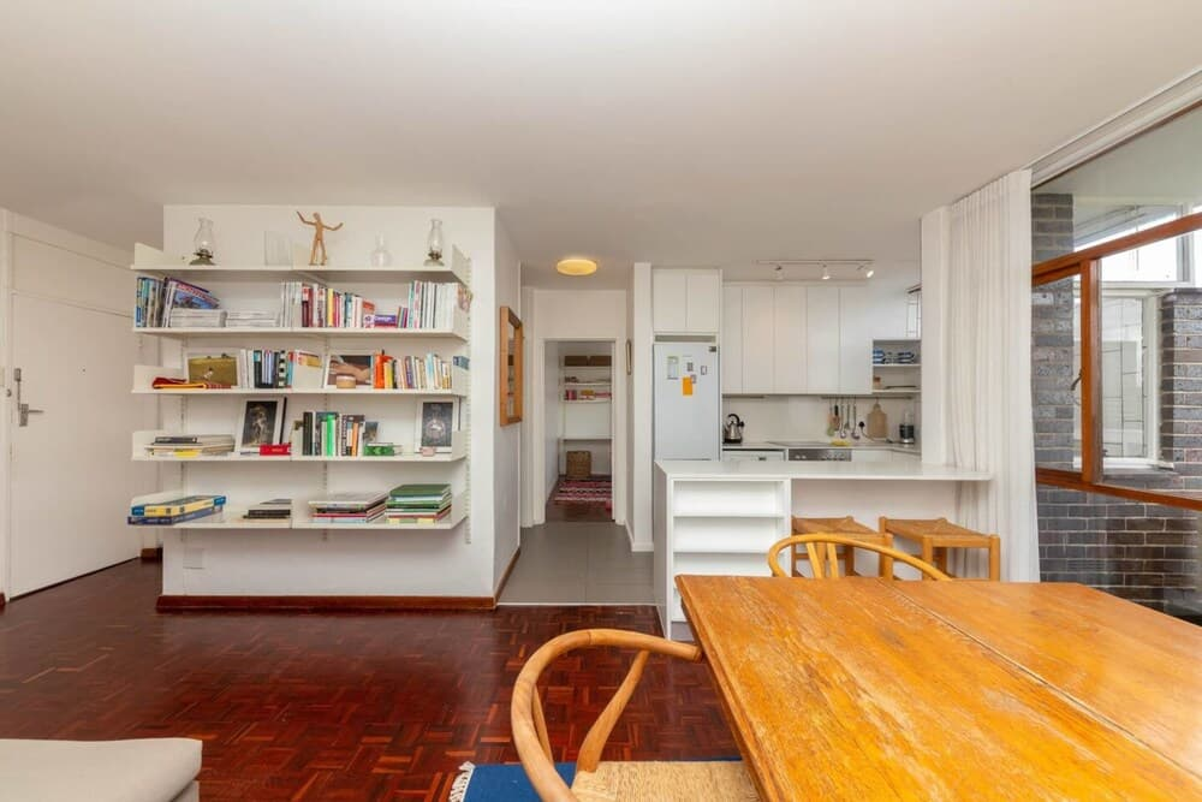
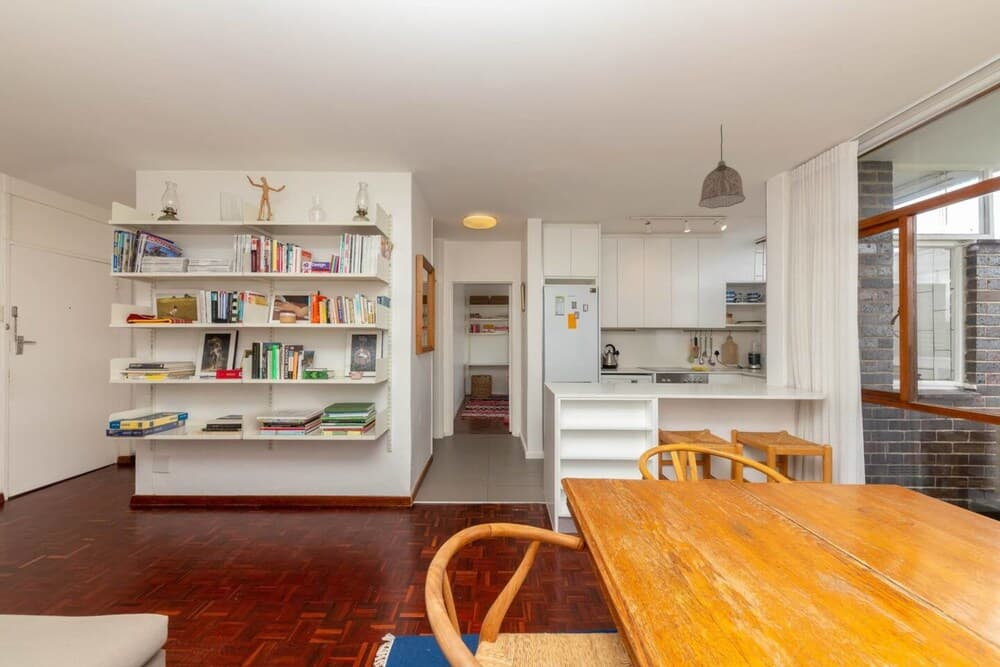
+ pendant lamp [698,124,746,209]
